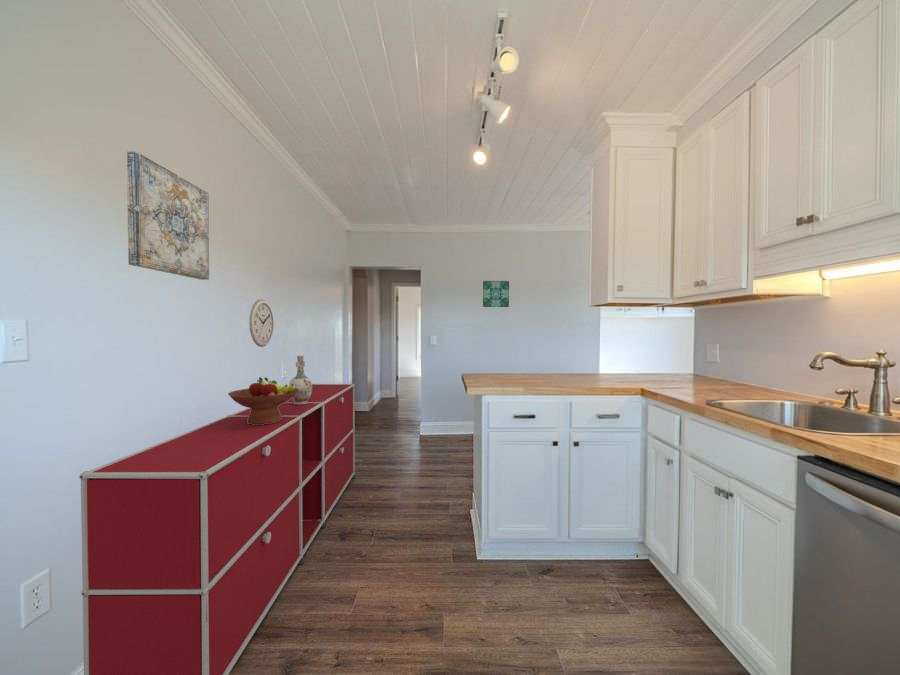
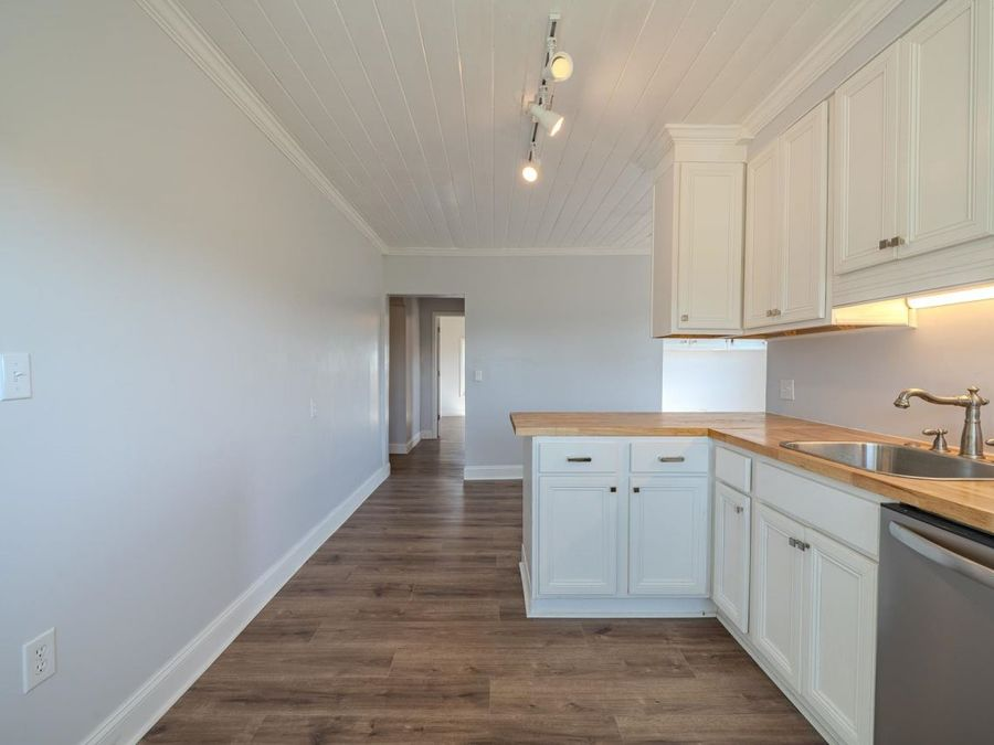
- wall art [126,151,210,281]
- storage cabinet [79,383,357,675]
- vase [288,355,313,405]
- wall art [482,280,510,308]
- wall clock [248,298,275,348]
- fruit bowl [227,376,299,425]
